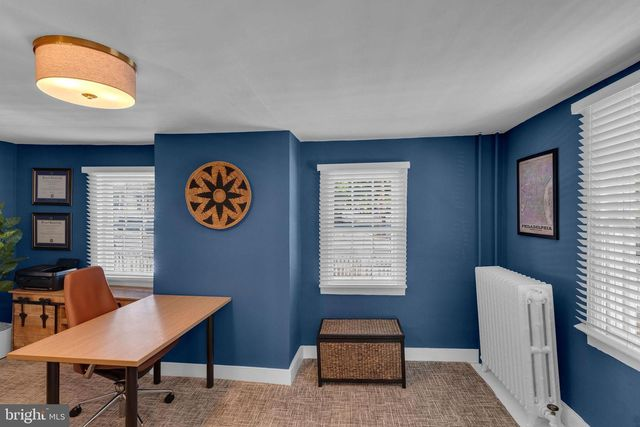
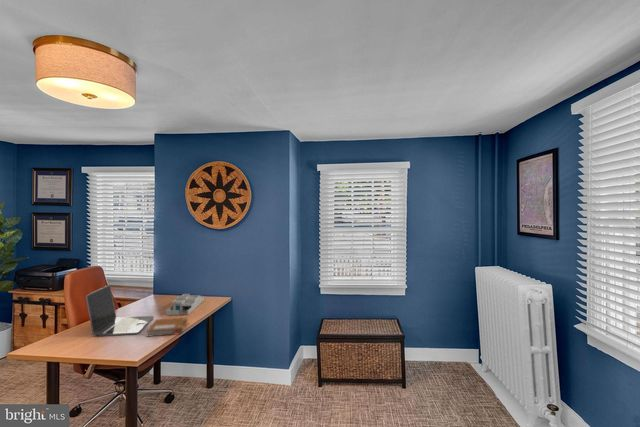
+ notebook [146,317,189,338]
+ desk organizer [165,293,205,316]
+ laptop [85,284,155,337]
